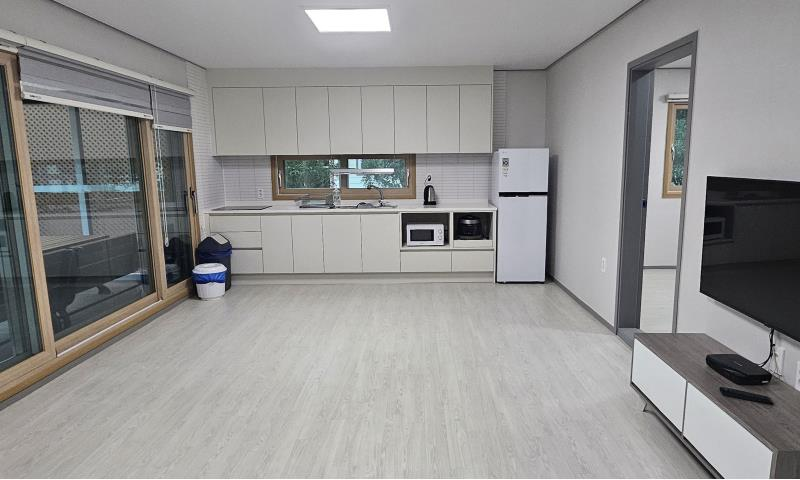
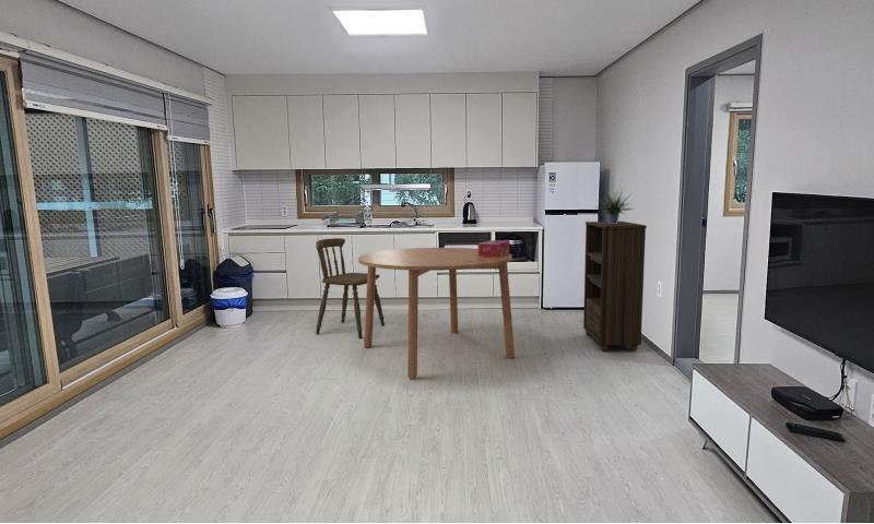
+ dining chair [315,237,386,340]
+ tissue box [476,239,510,258]
+ dining table [357,247,516,380]
+ potted plant [593,184,635,224]
+ bookshelf [582,221,648,352]
